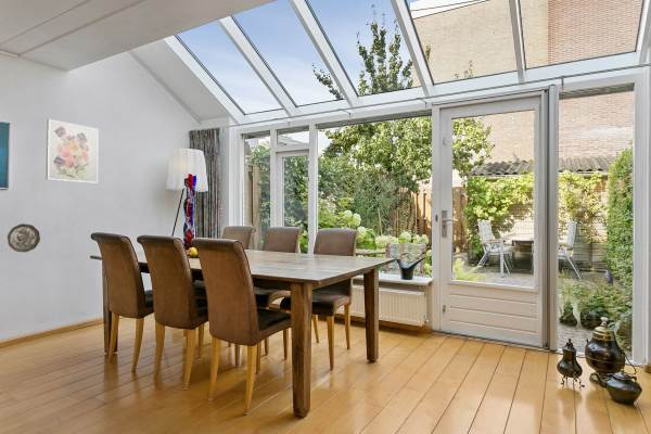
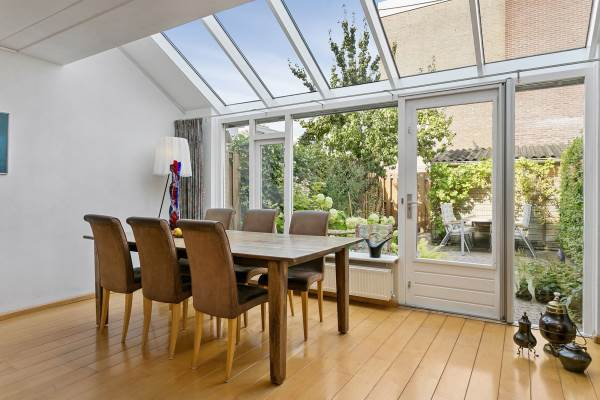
- wall art [44,118,100,184]
- decorative plate [7,222,41,254]
